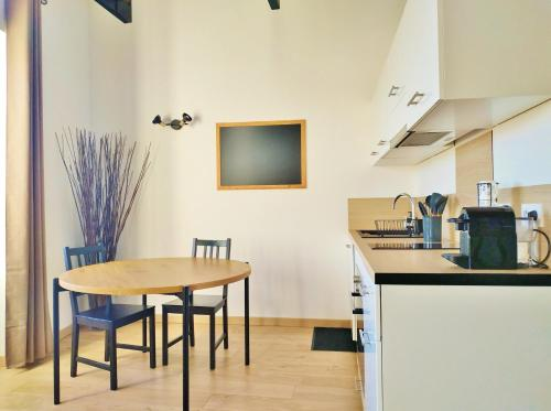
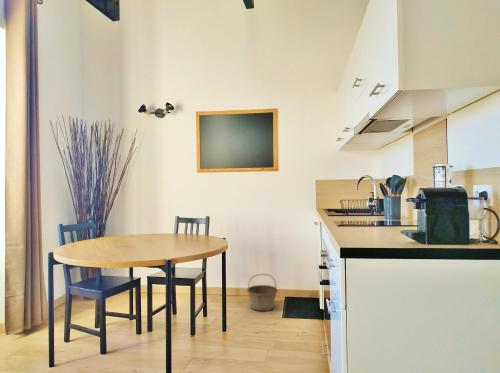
+ basket [246,273,278,312]
